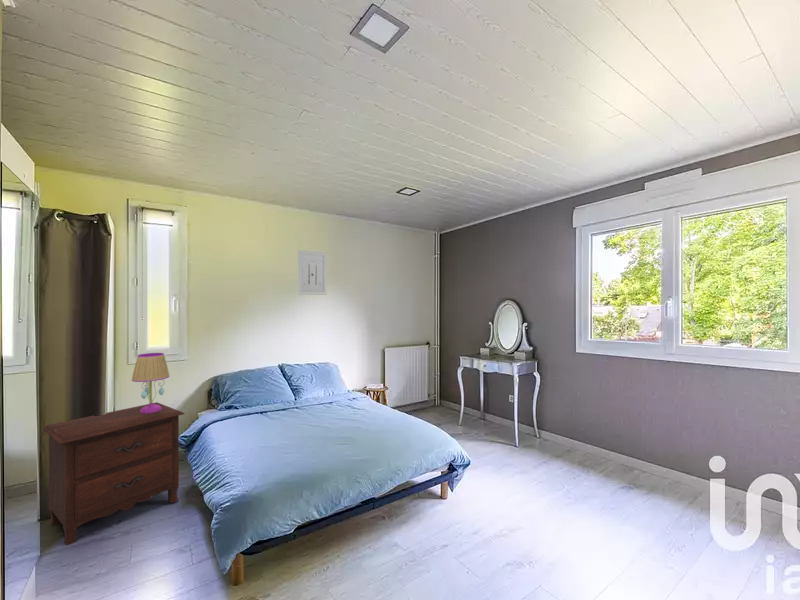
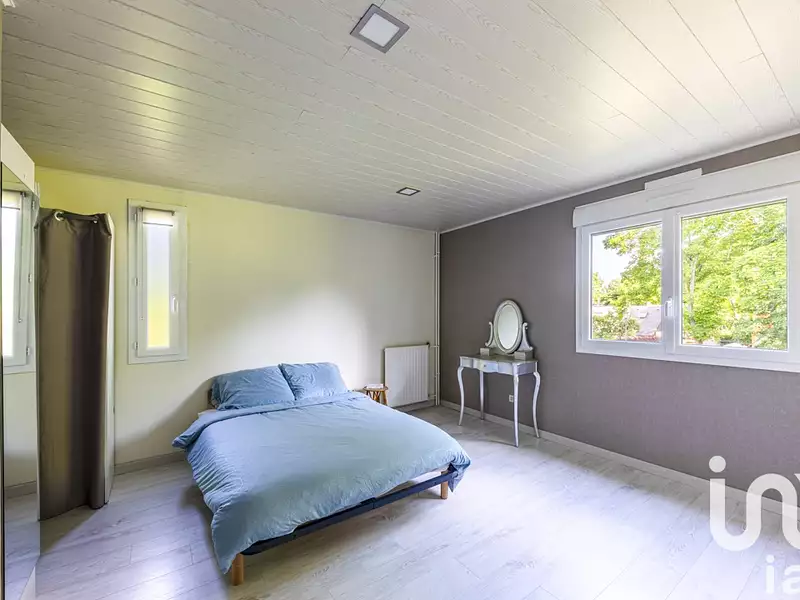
- table lamp [131,352,170,413]
- nightstand [42,401,185,547]
- wall art [297,249,328,296]
